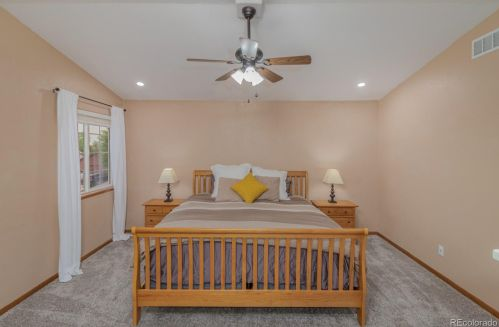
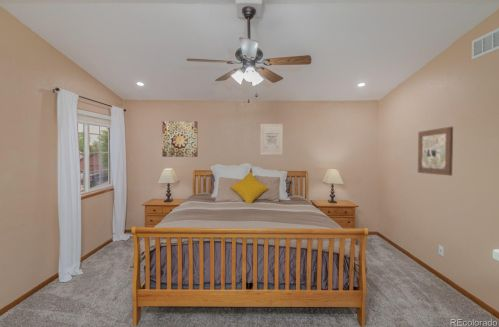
+ wall art [260,123,284,155]
+ wall art [161,120,199,158]
+ wall art [417,126,454,177]
